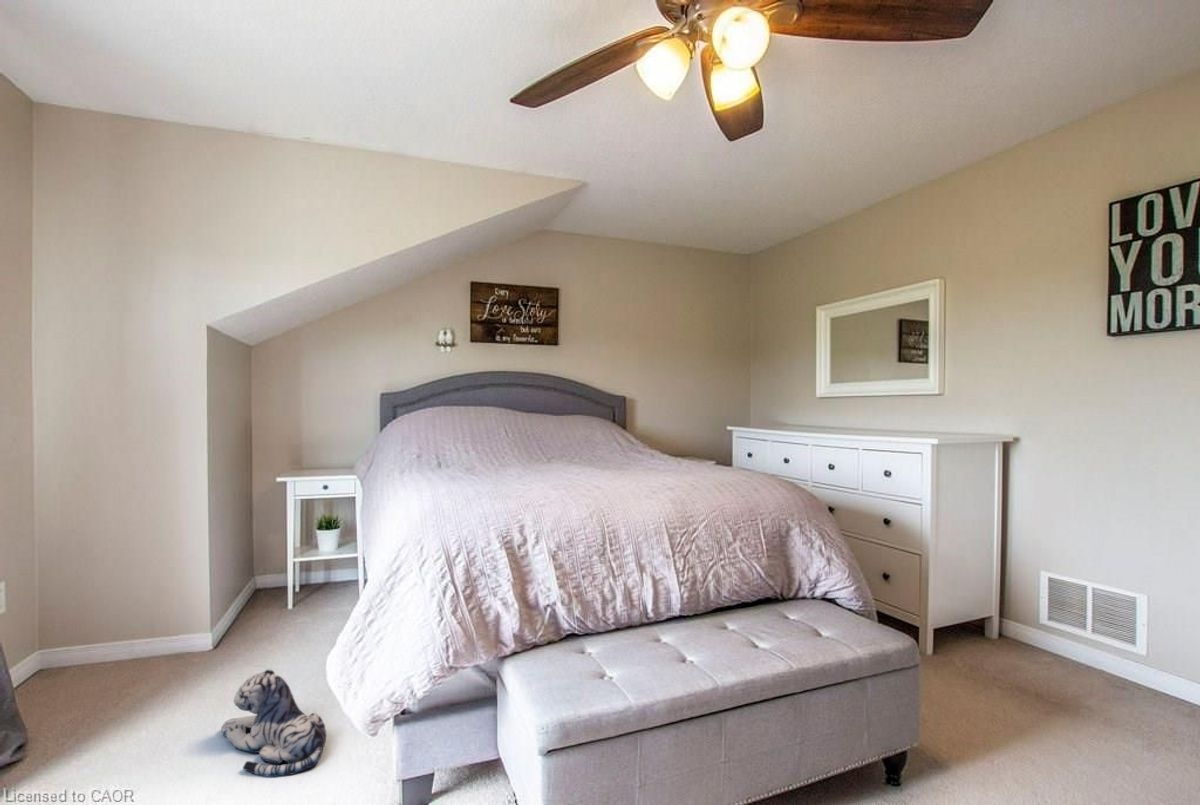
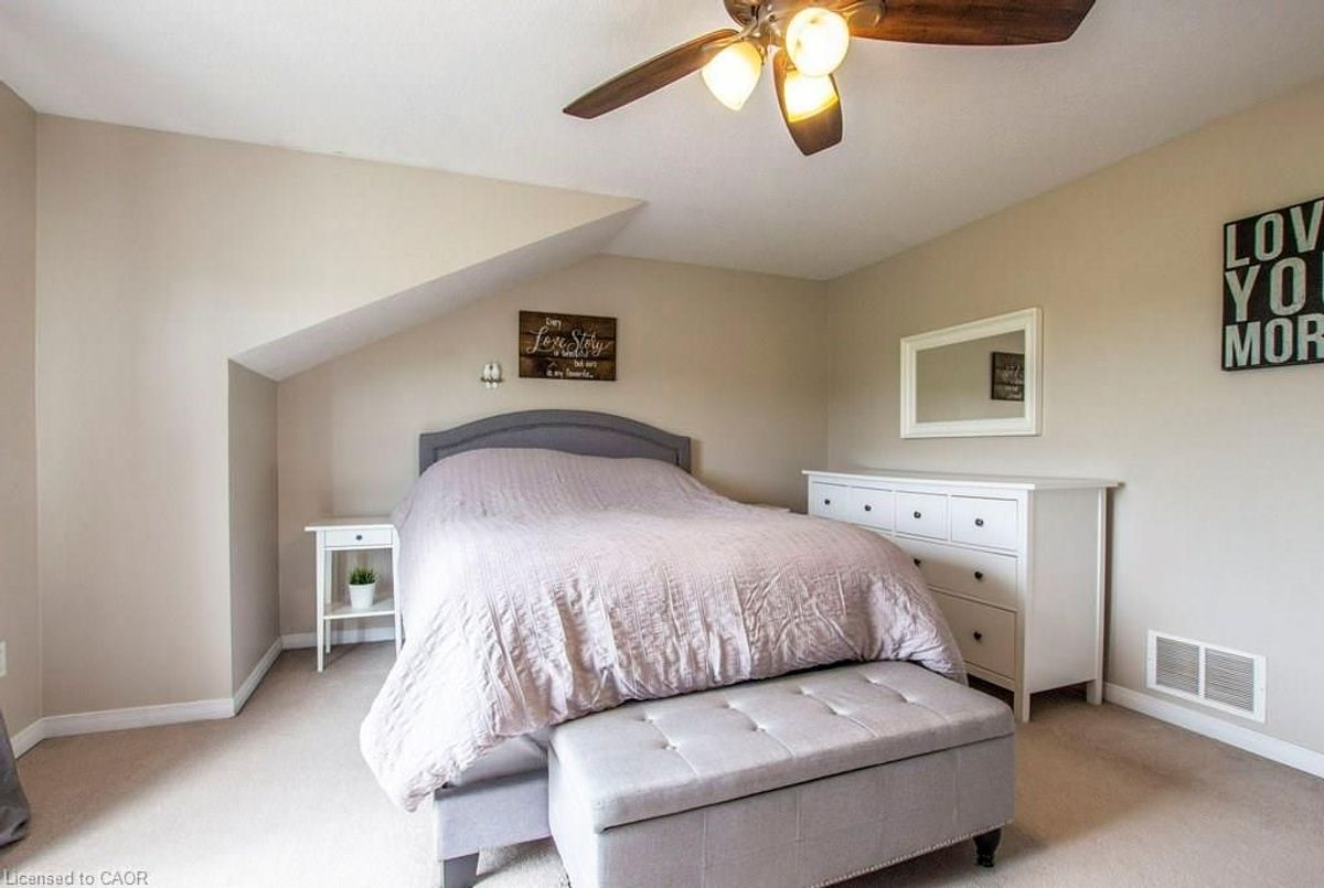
- plush toy [220,668,327,778]
